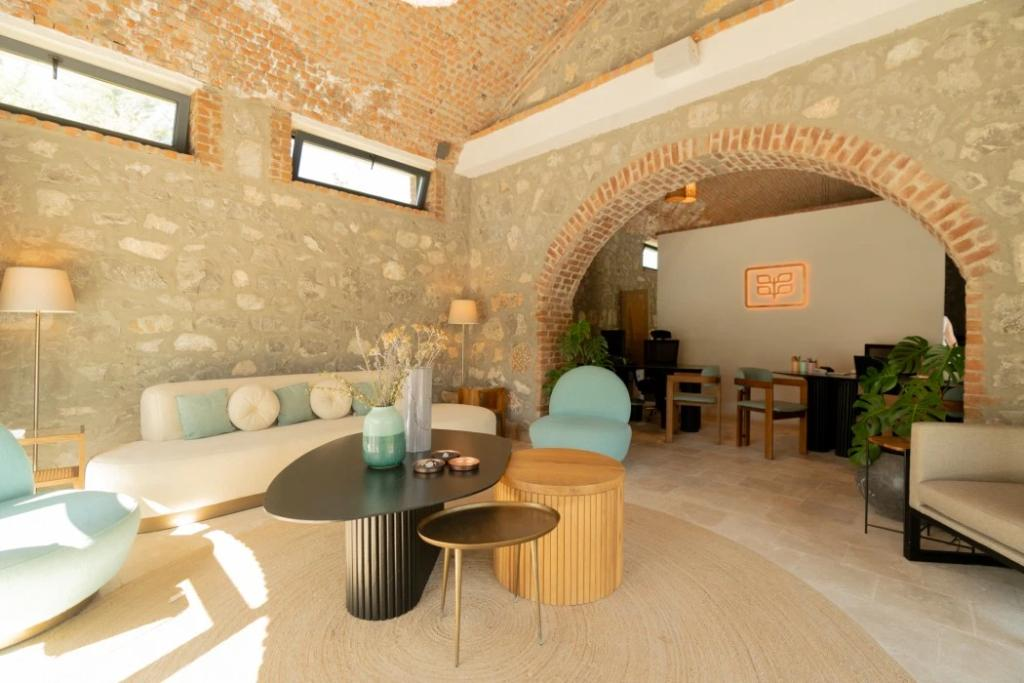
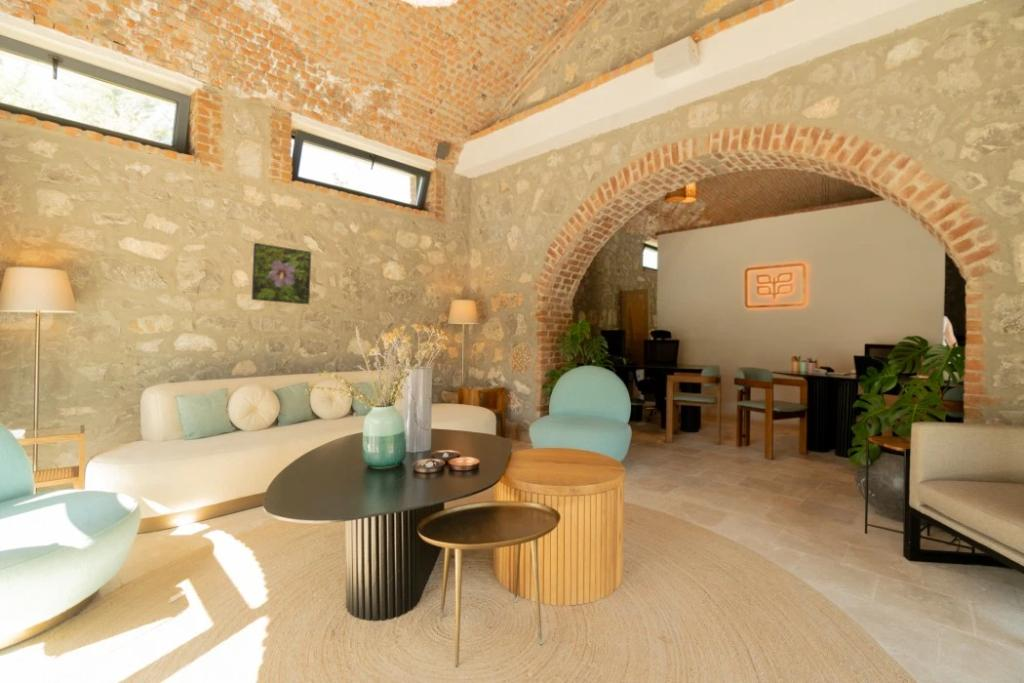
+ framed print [251,242,312,306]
